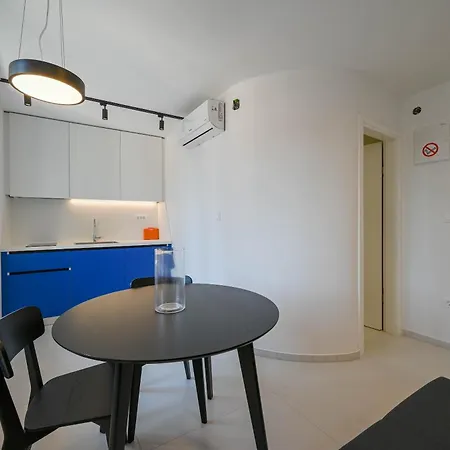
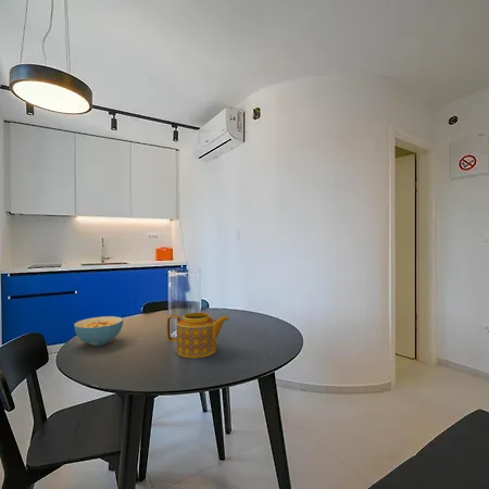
+ cereal bowl [73,315,124,347]
+ teapot [165,311,230,360]
